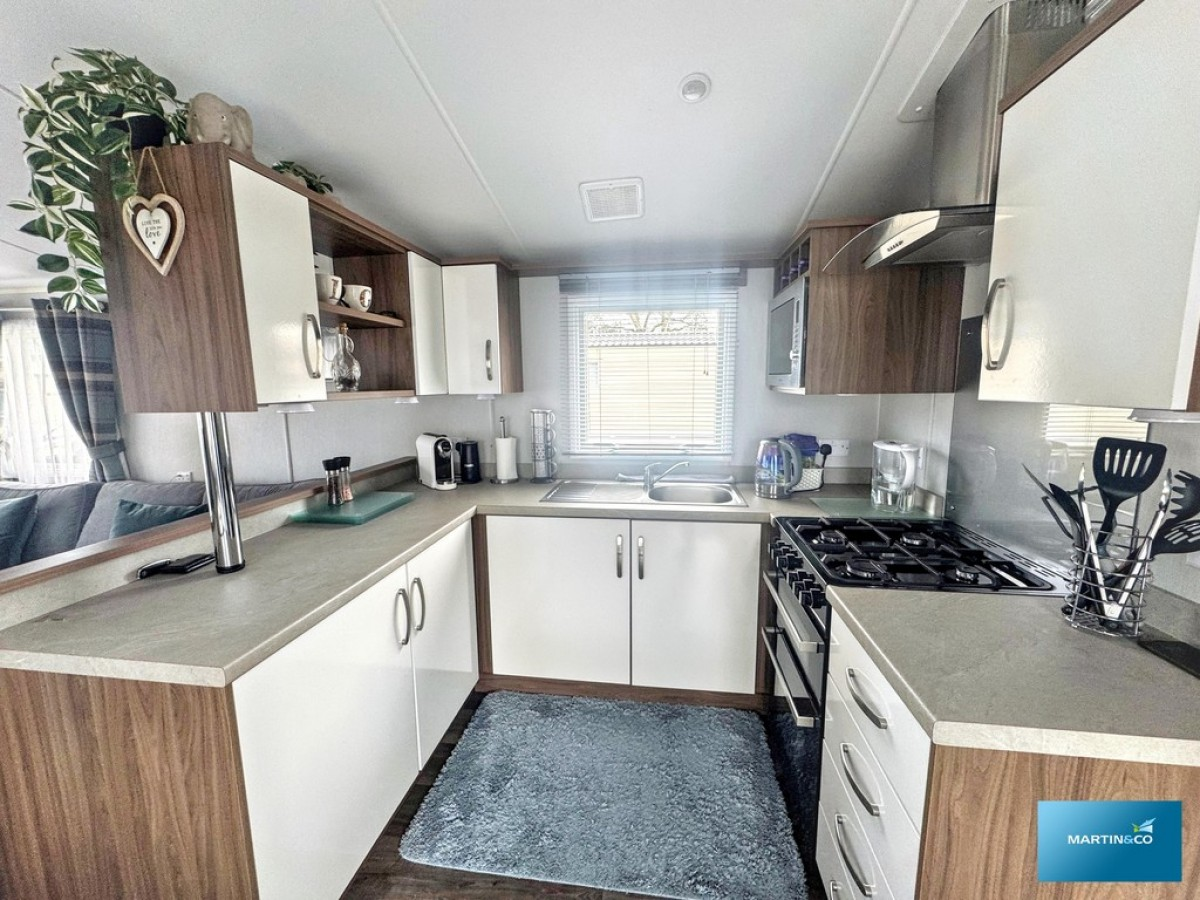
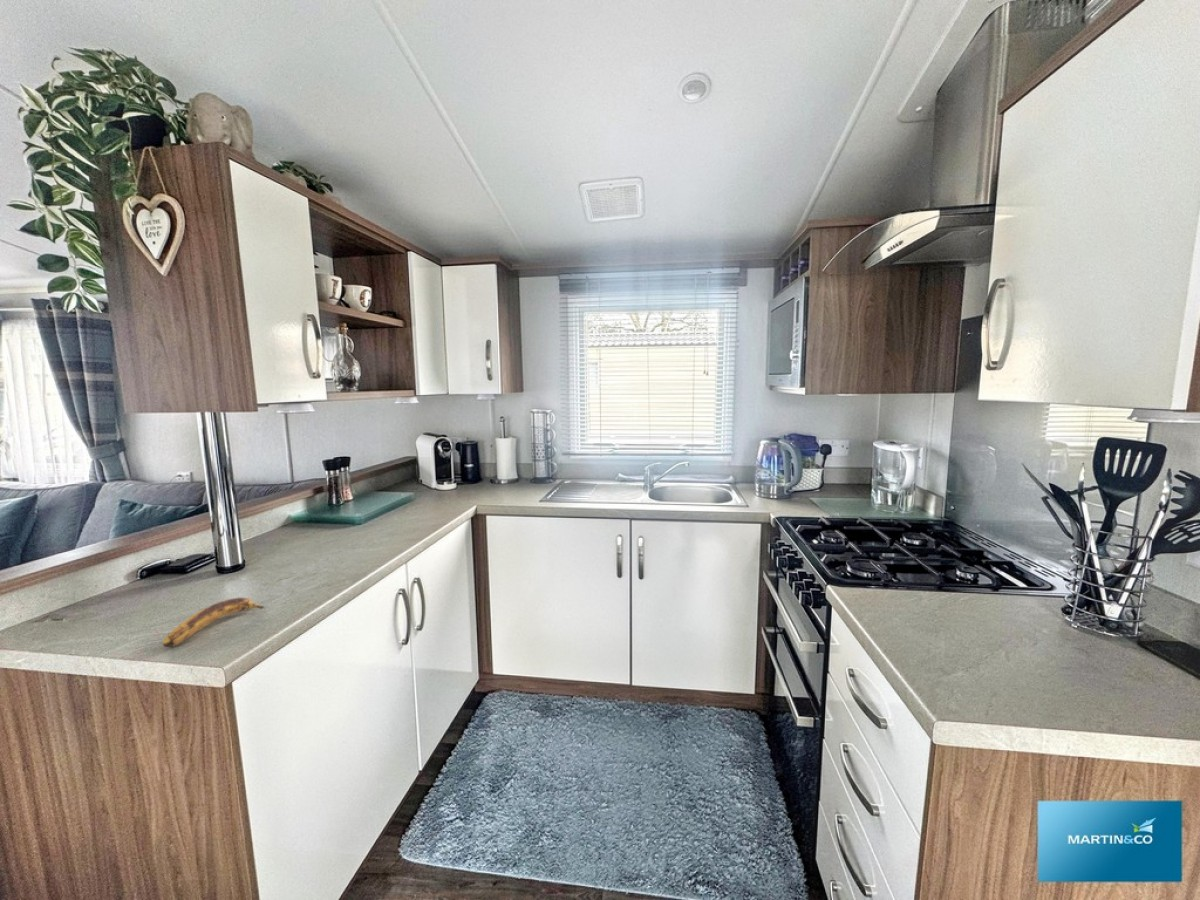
+ banana [162,597,265,648]
